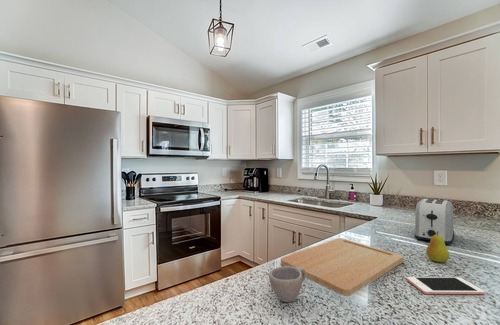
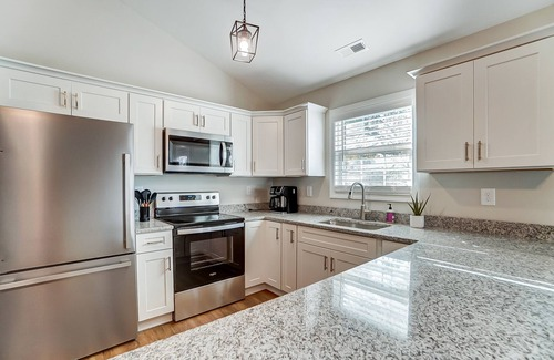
- toaster [413,198,455,246]
- cutting board [280,237,404,297]
- cup [268,266,306,303]
- cell phone [406,276,486,295]
- fruit [425,231,450,263]
